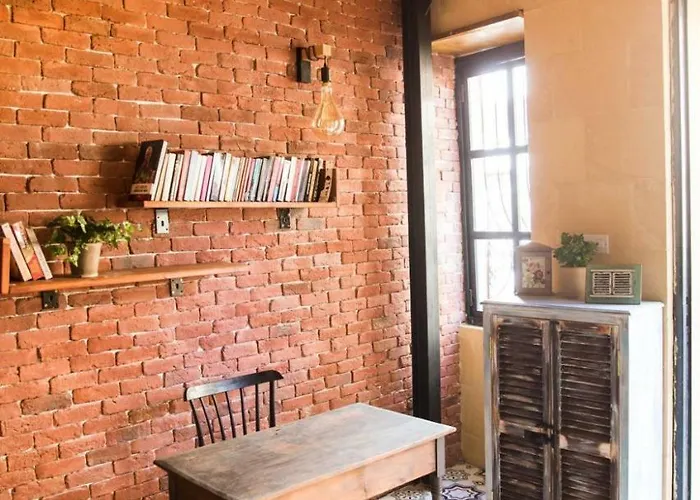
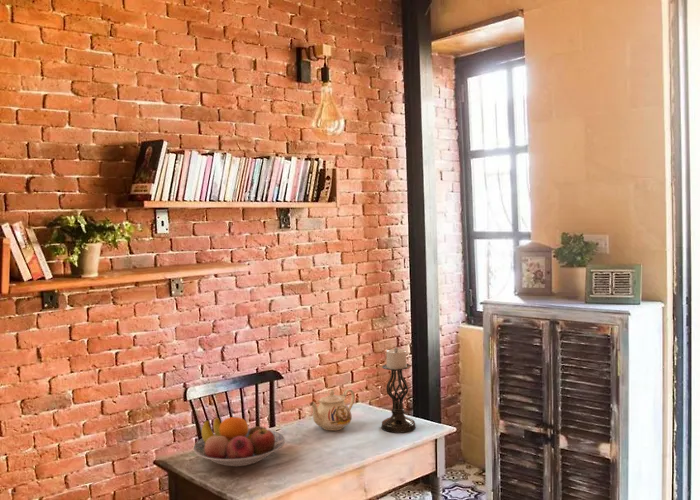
+ candle holder [380,347,417,434]
+ teapot [309,388,356,431]
+ fruit bowl [192,416,286,468]
